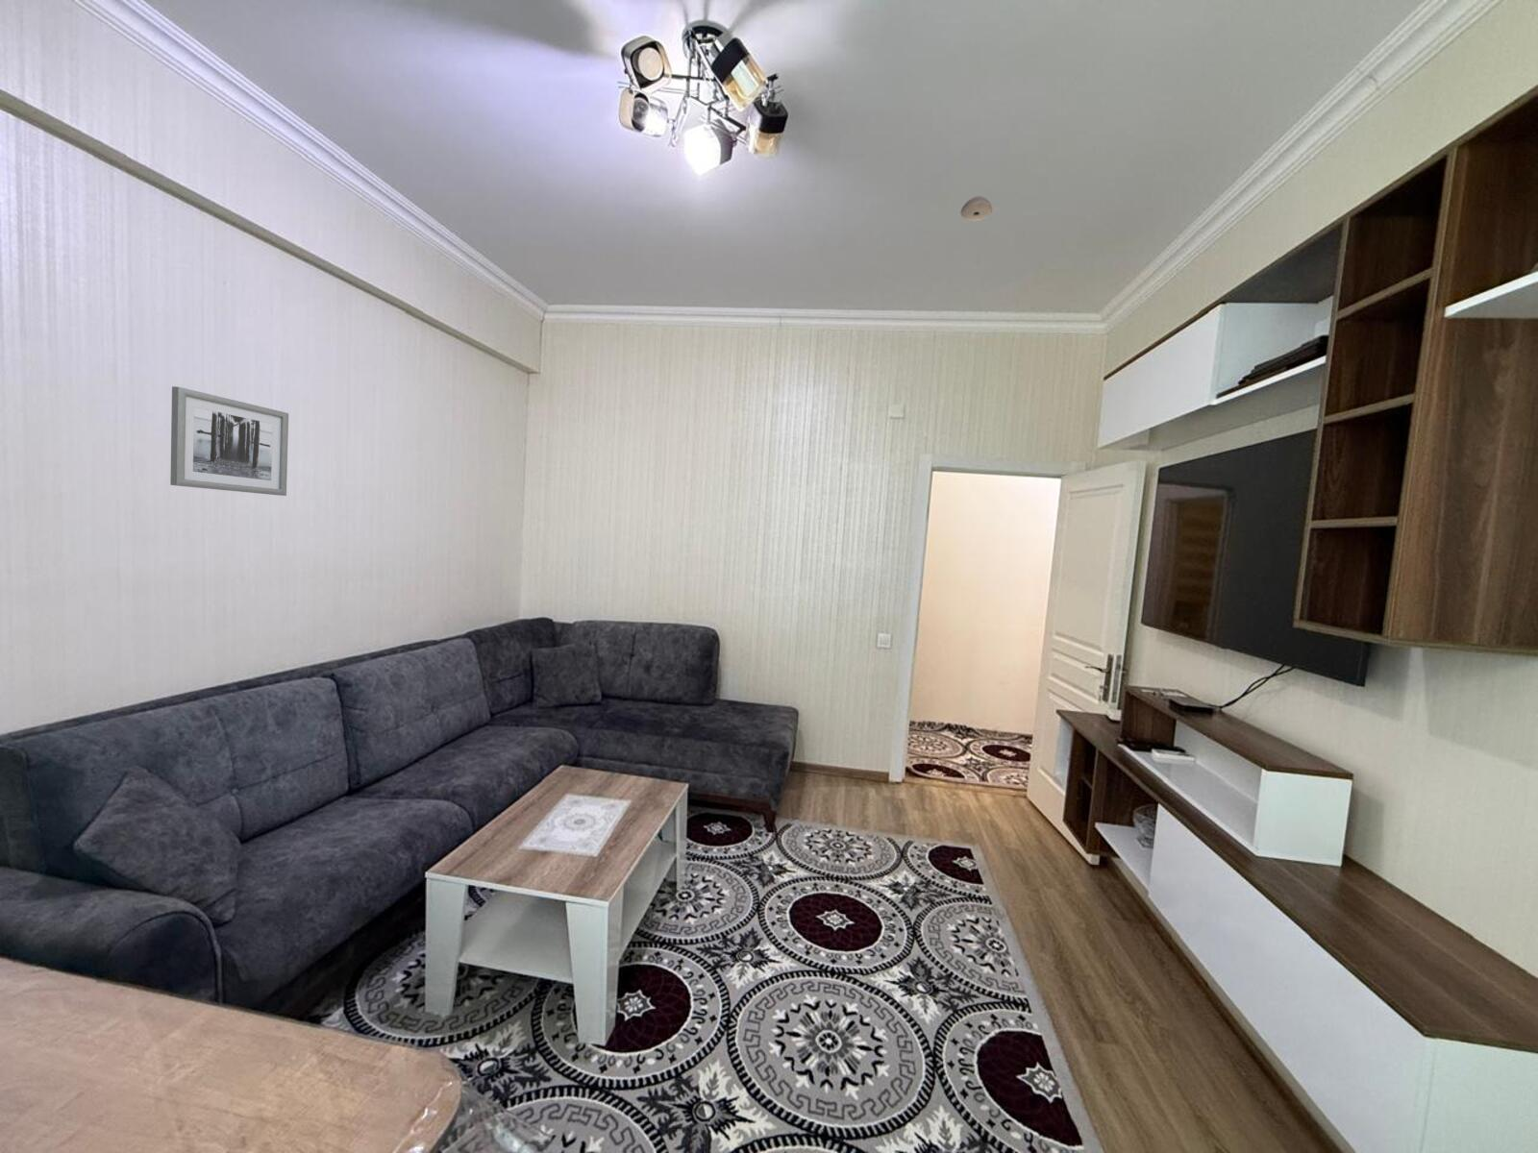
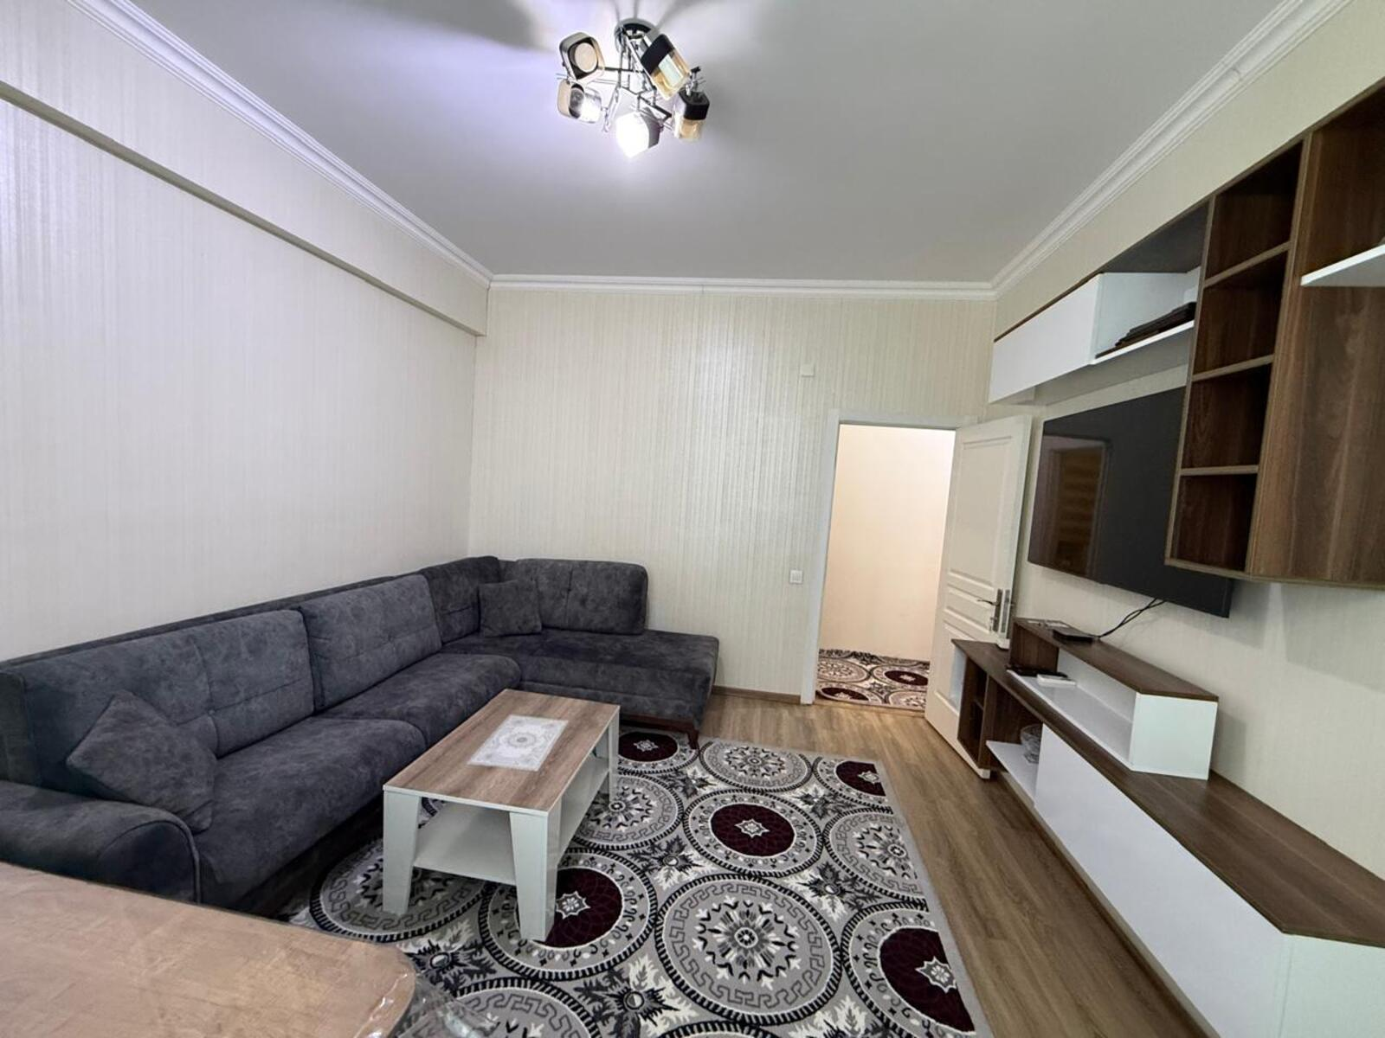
- wall art [170,385,289,497]
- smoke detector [960,195,993,222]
